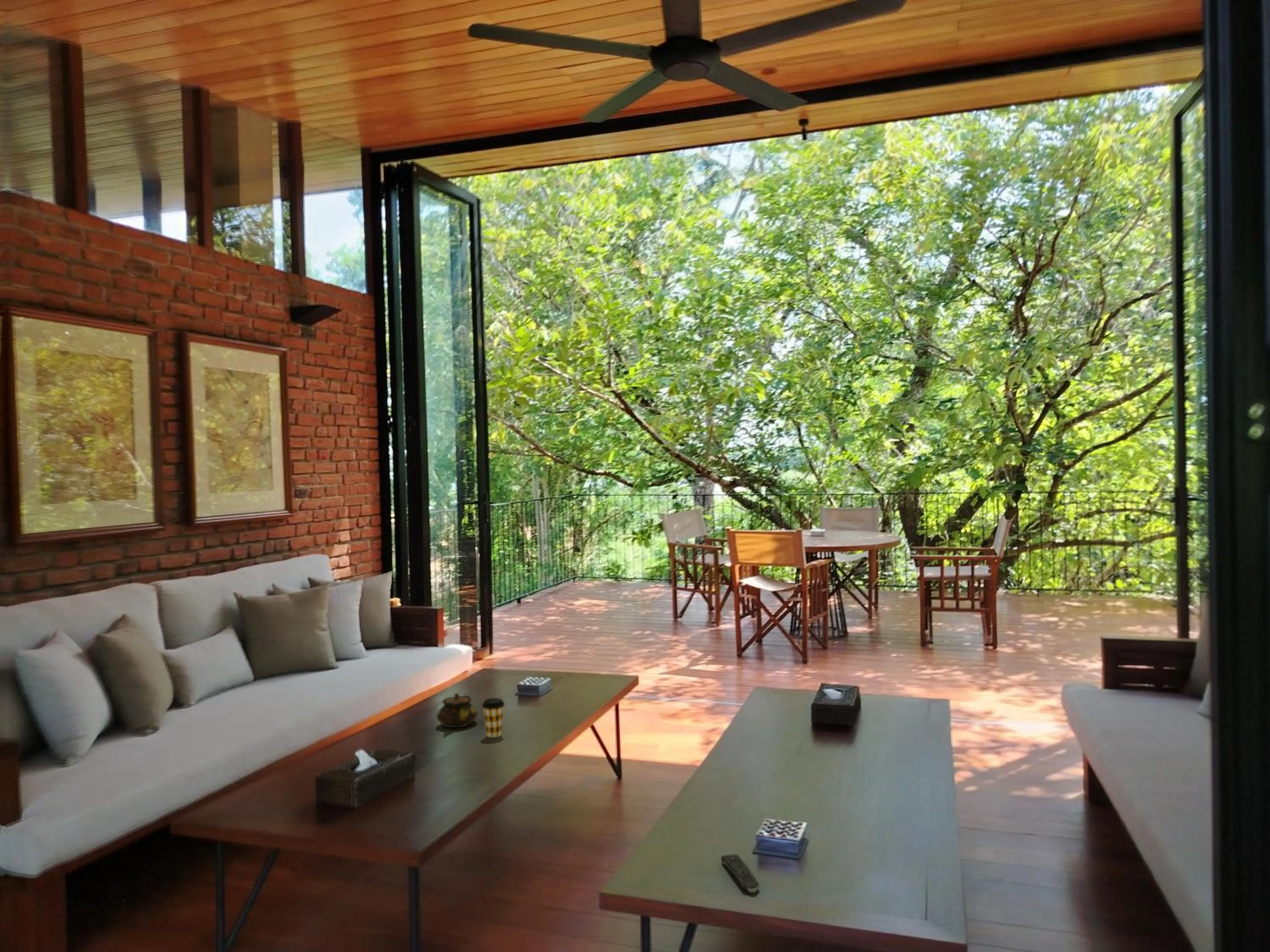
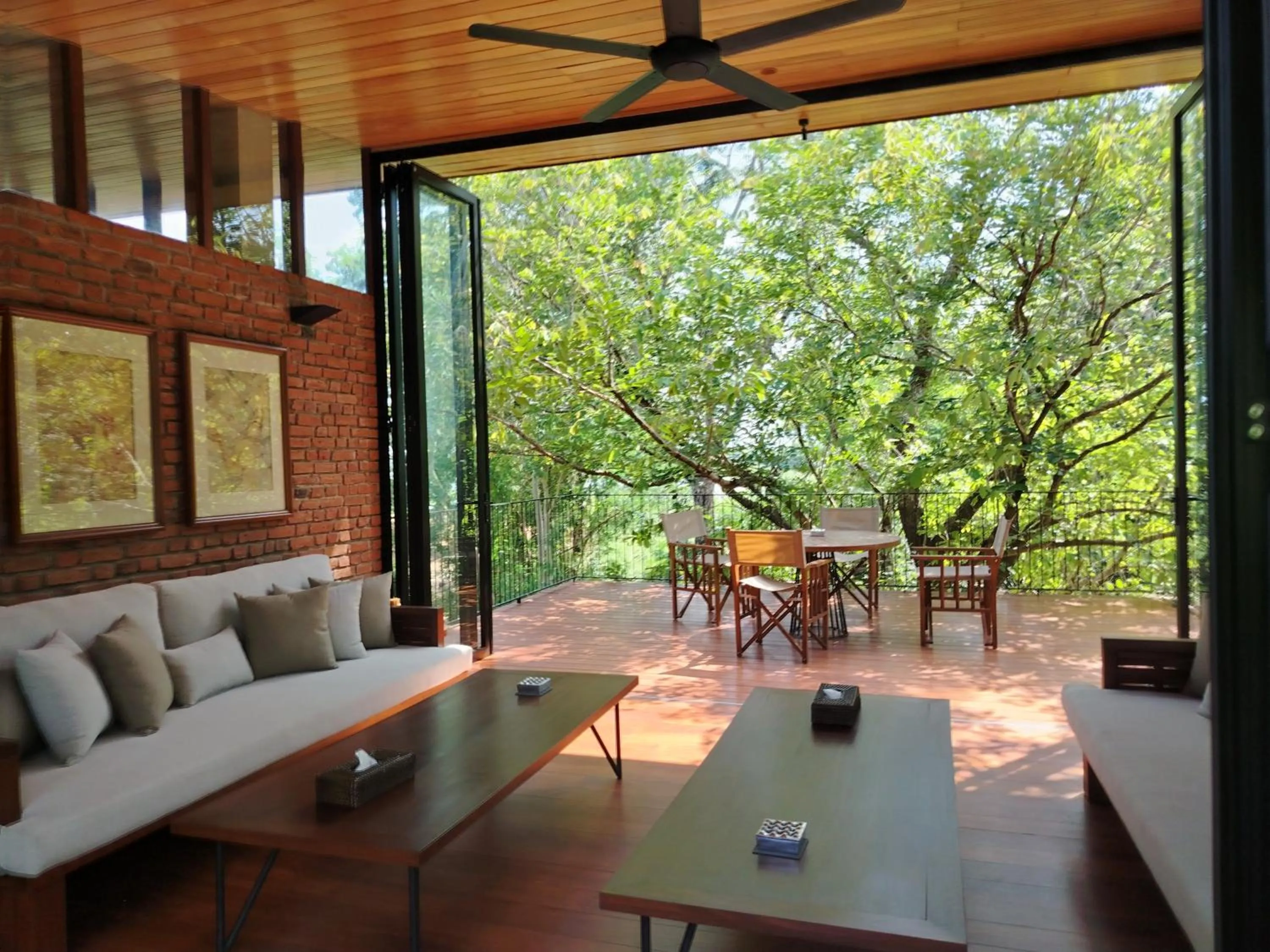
- coffee cup [482,698,505,738]
- remote control [721,853,760,893]
- teapot [436,693,478,728]
